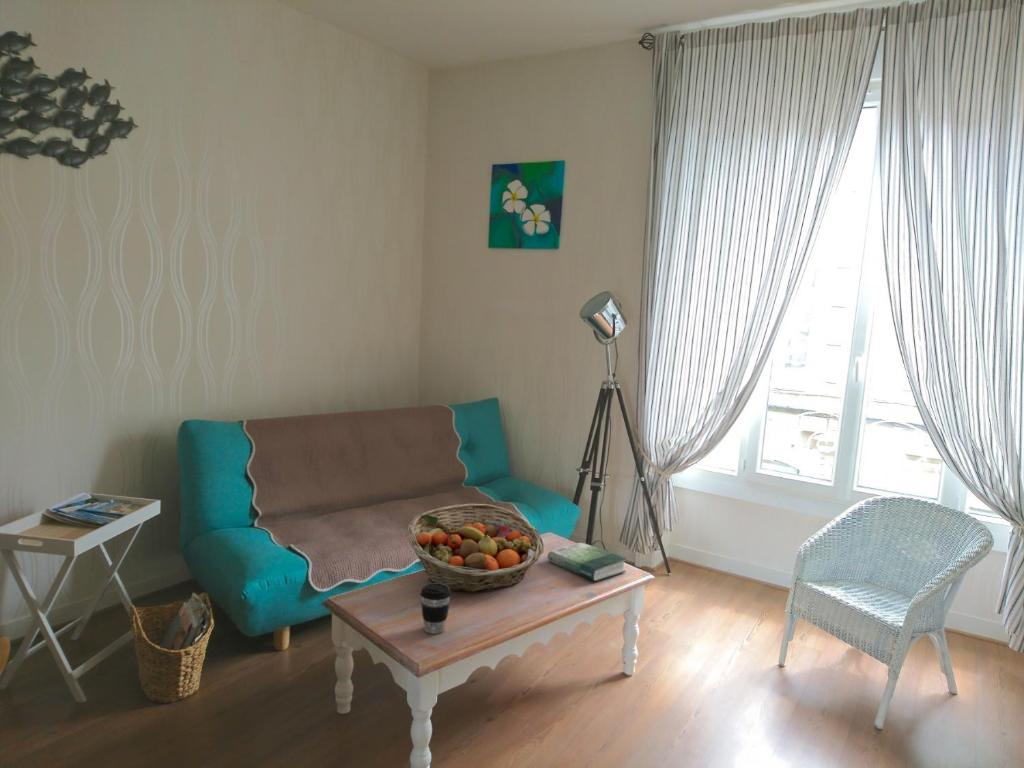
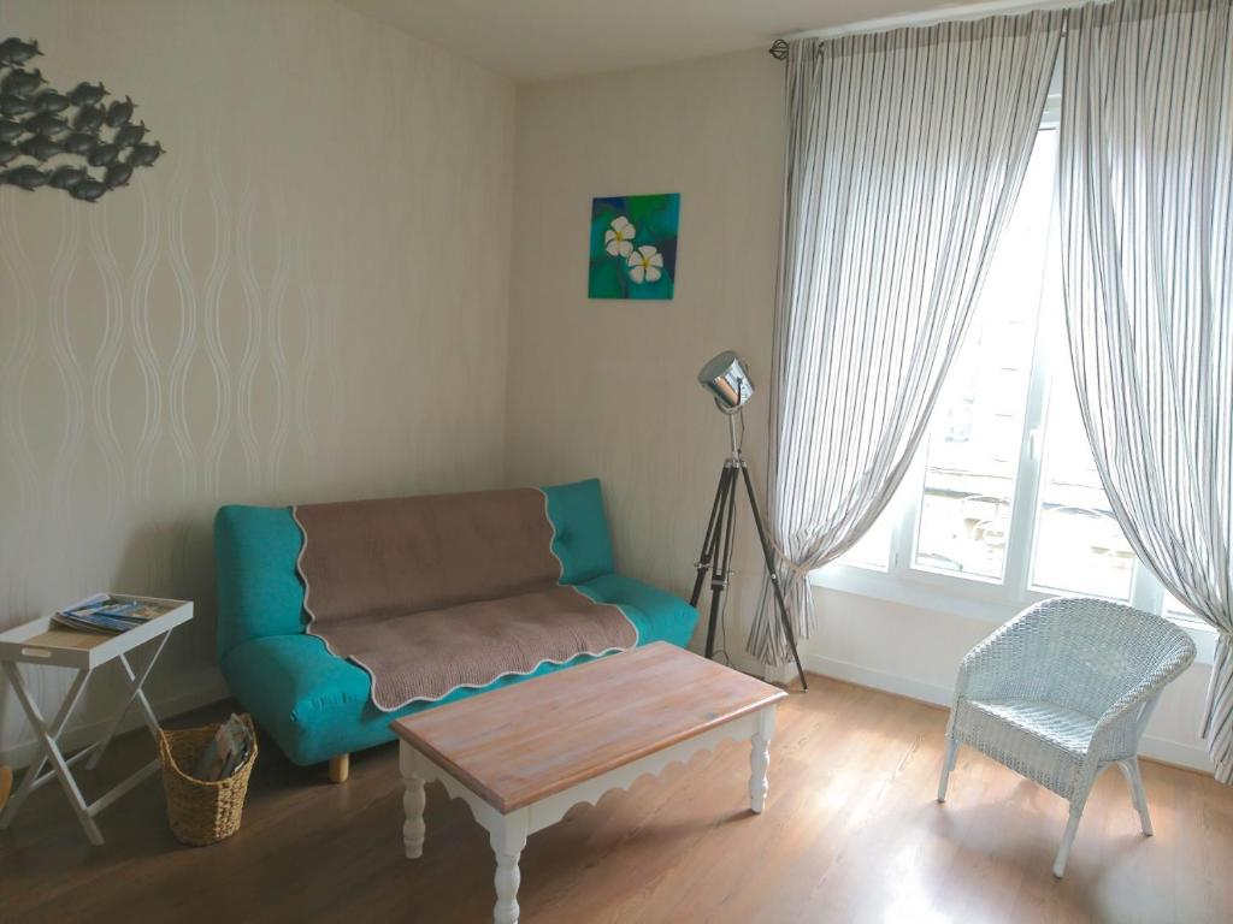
- fruit basket [407,503,545,593]
- coffee cup [419,582,452,635]
- book [547,542,628,582]
